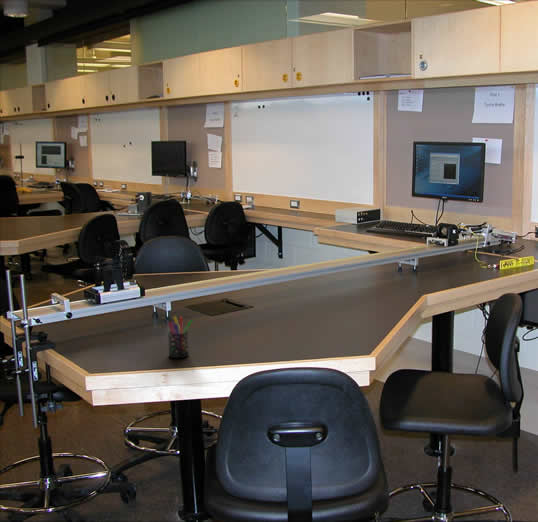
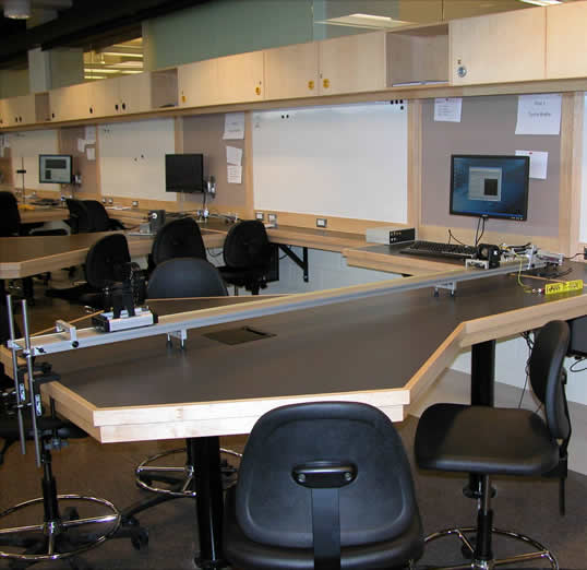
- pen holder [167,315,193,359]
